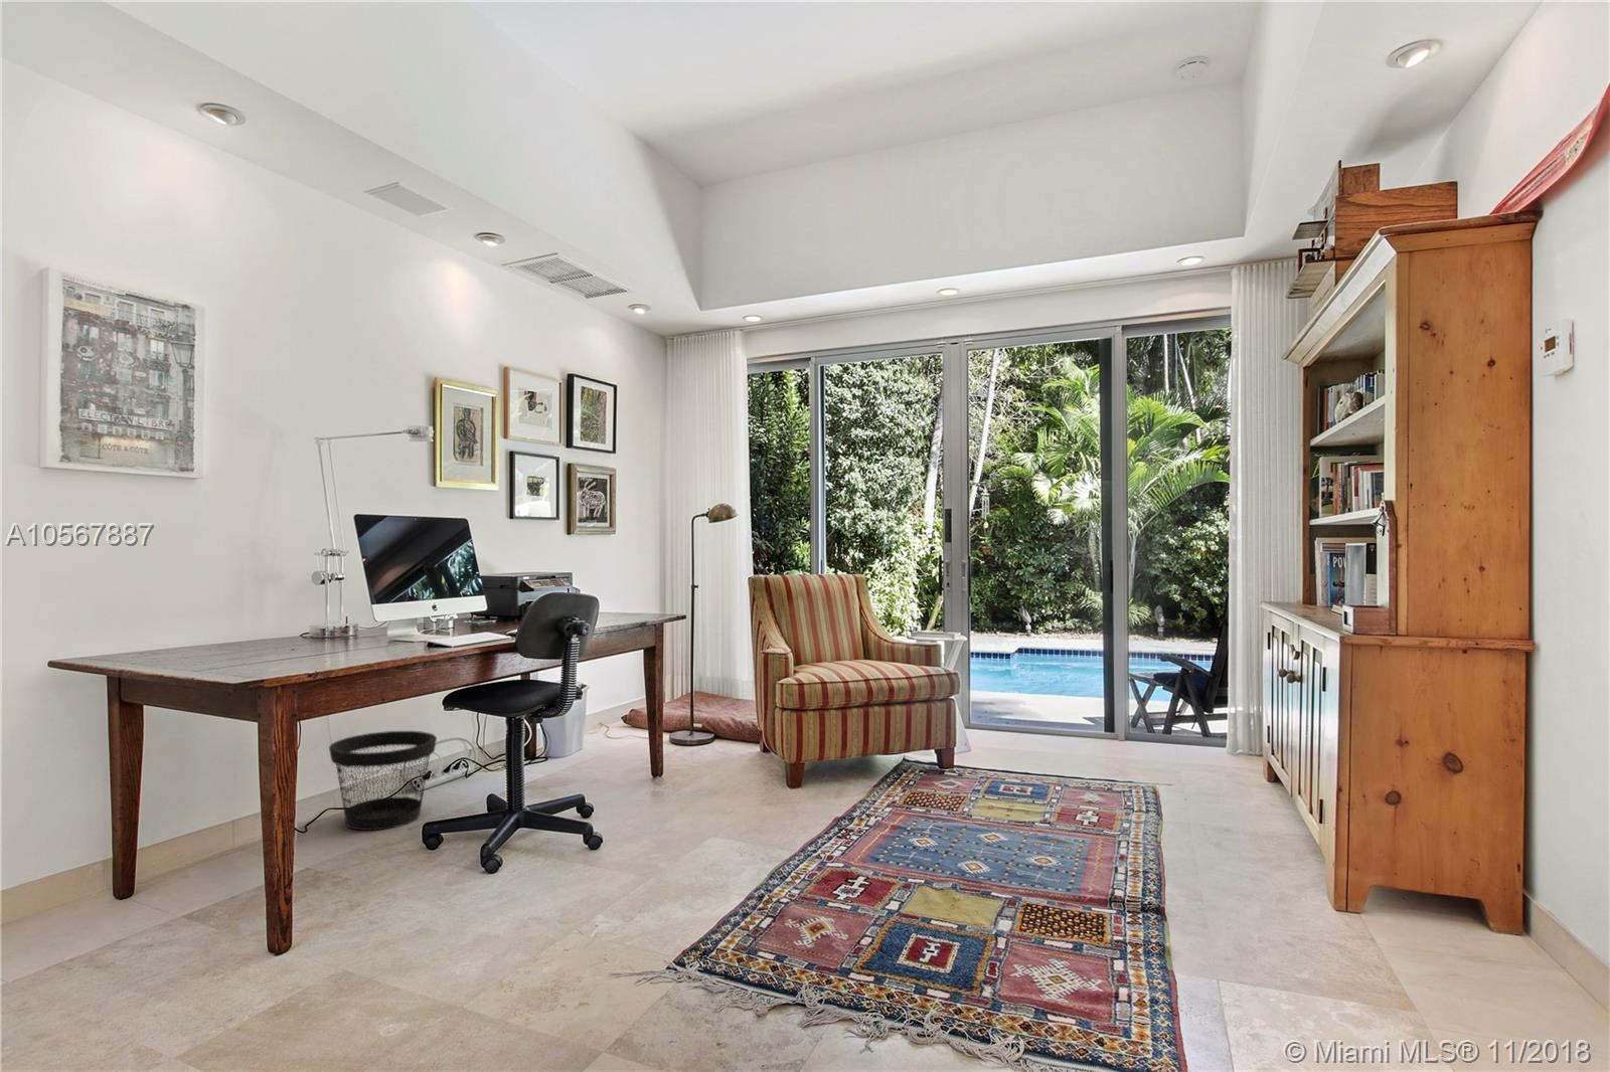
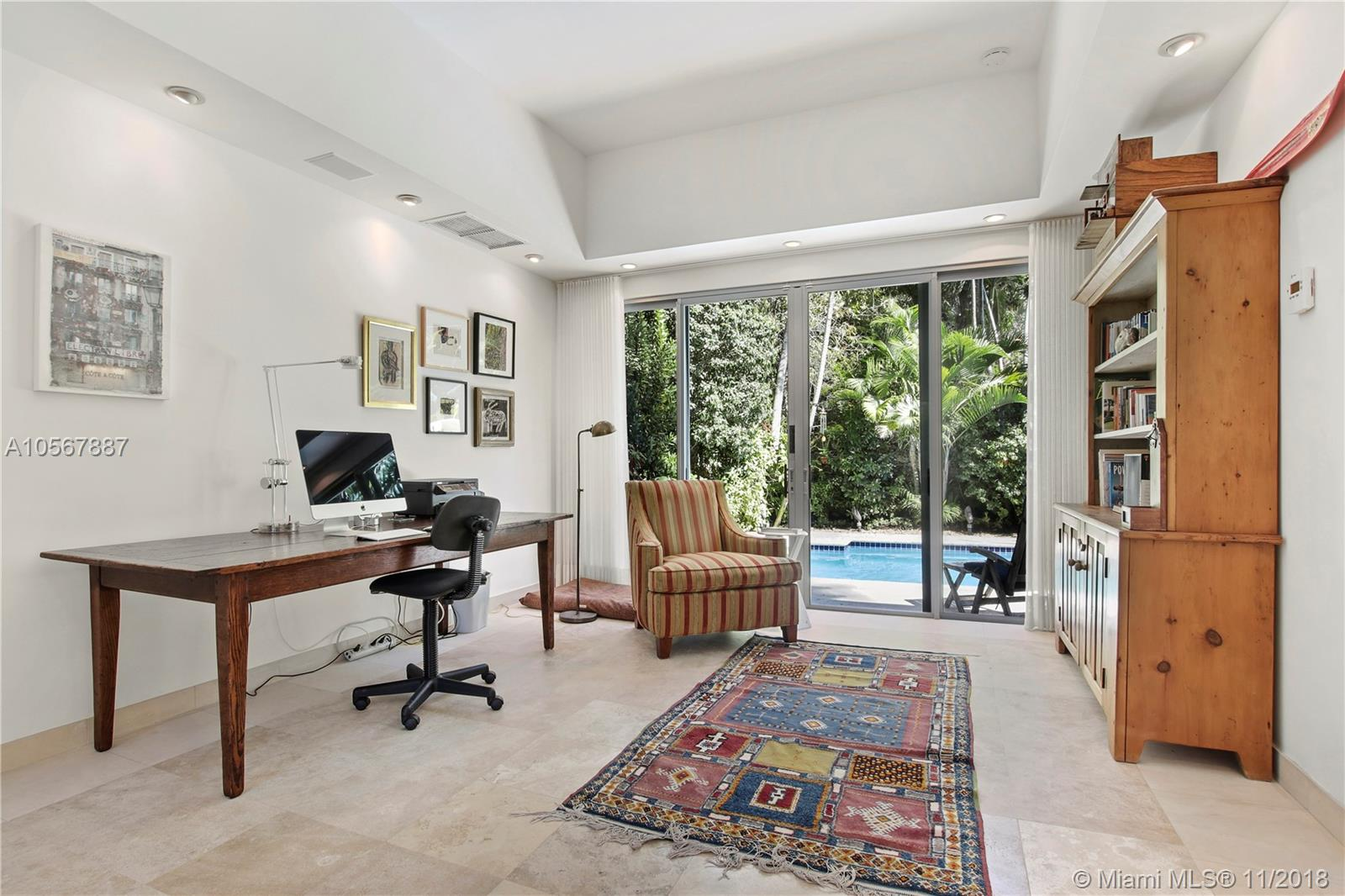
- wastebasket [328,730,438,832]
